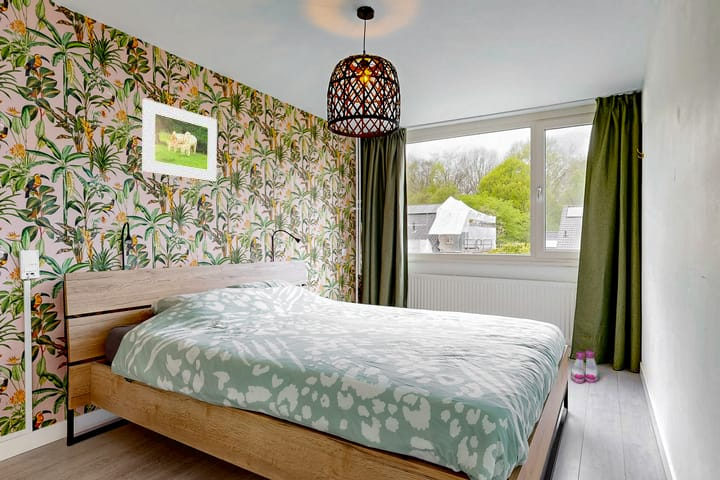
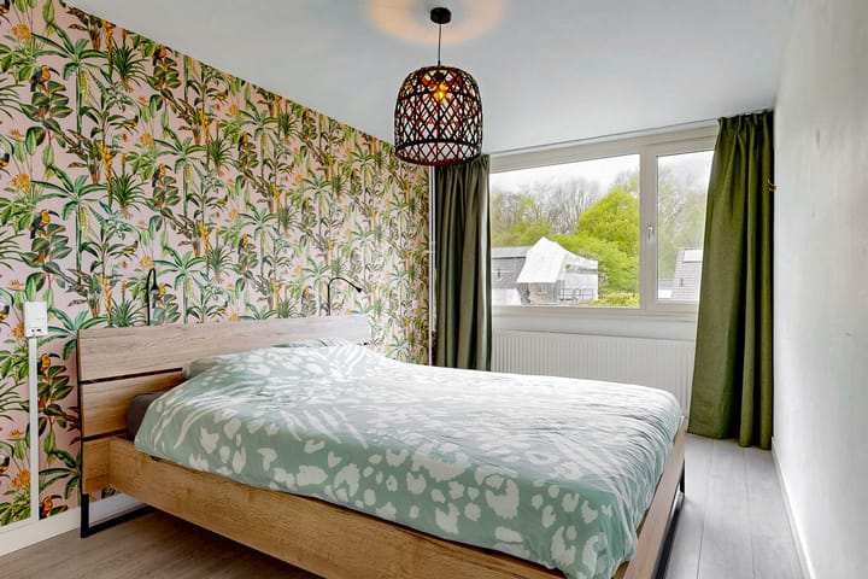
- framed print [141,98,218,182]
- boots [570,349,600,384]
